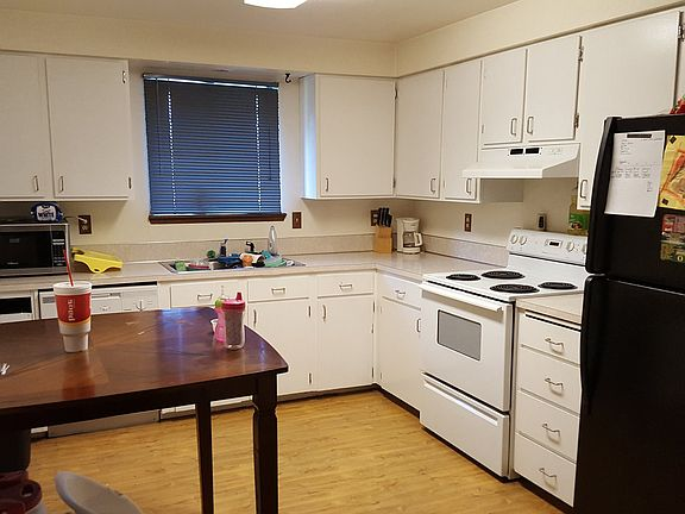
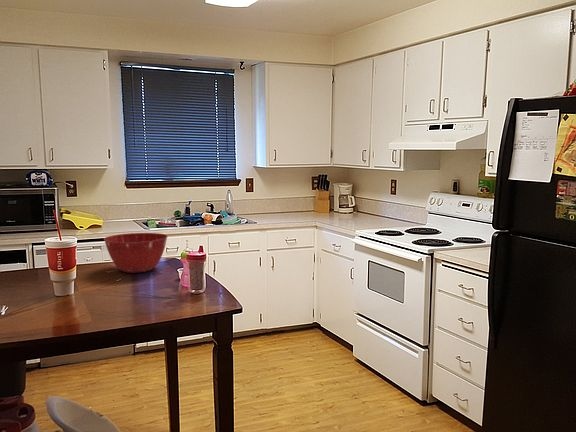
+ mixing bowl [103,232,169,274]
